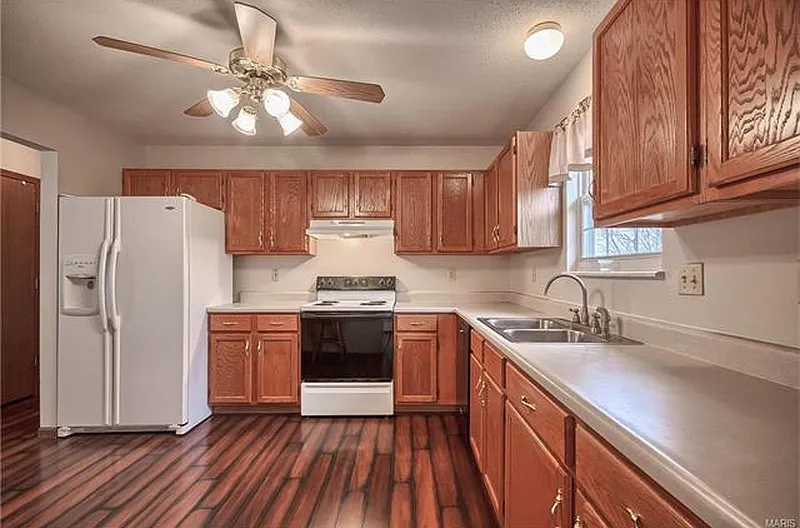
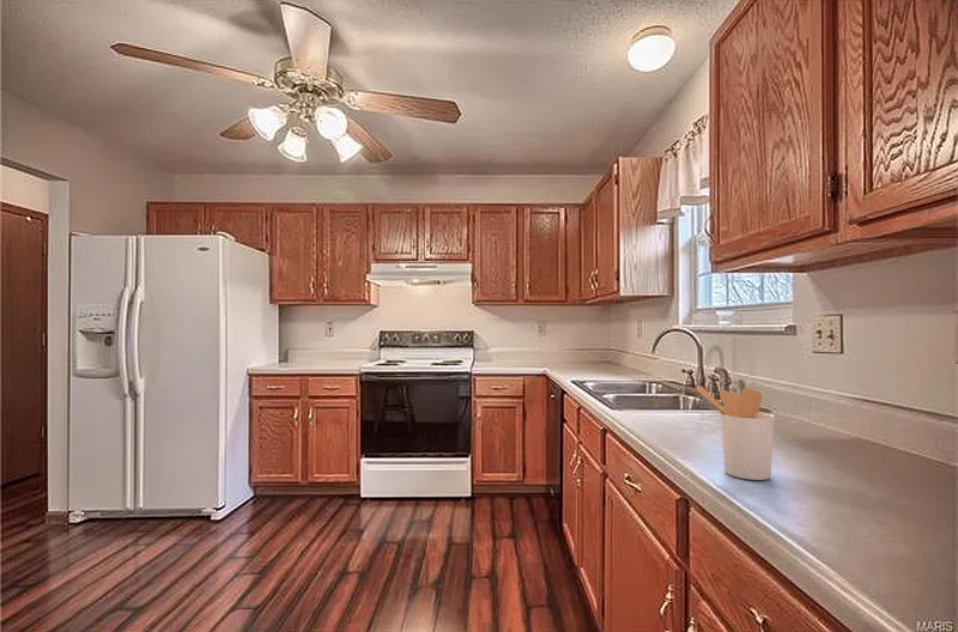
+ utensil holder [696,385,776,481]
